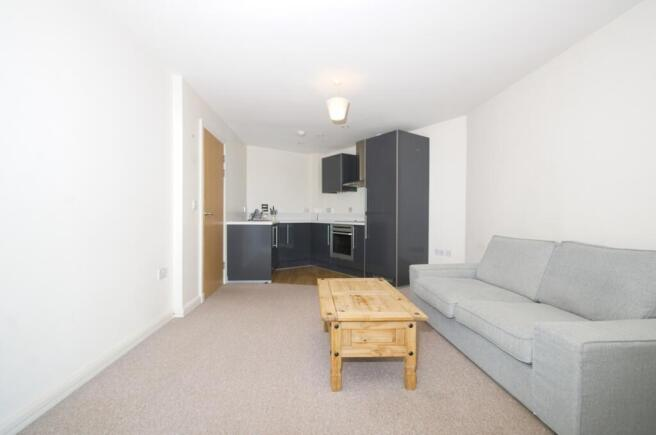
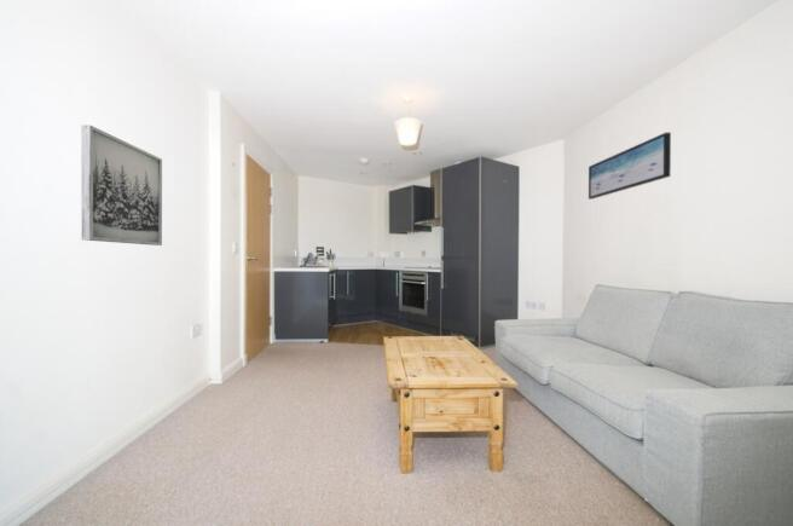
+ wall art [80,123,163,247]
+ wall art [587,132,672,201]
